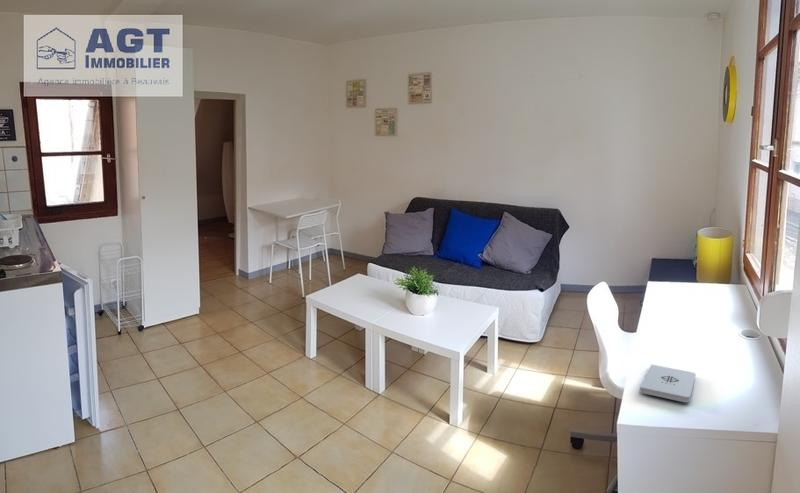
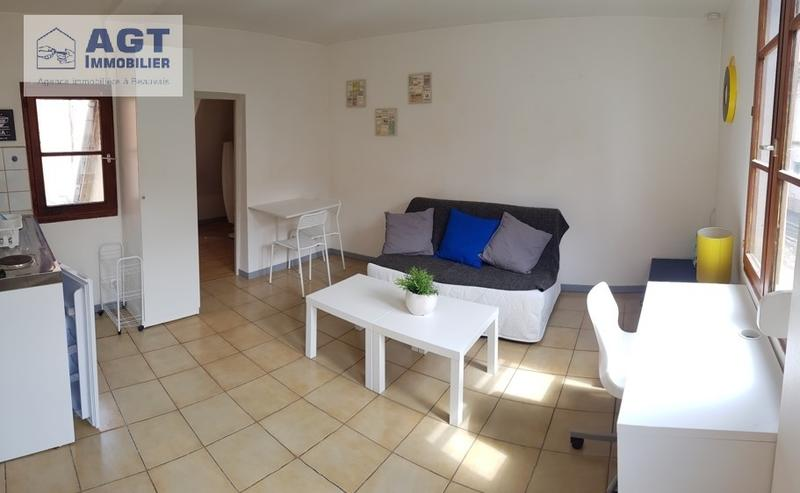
- notepad [639,363,697,403]
